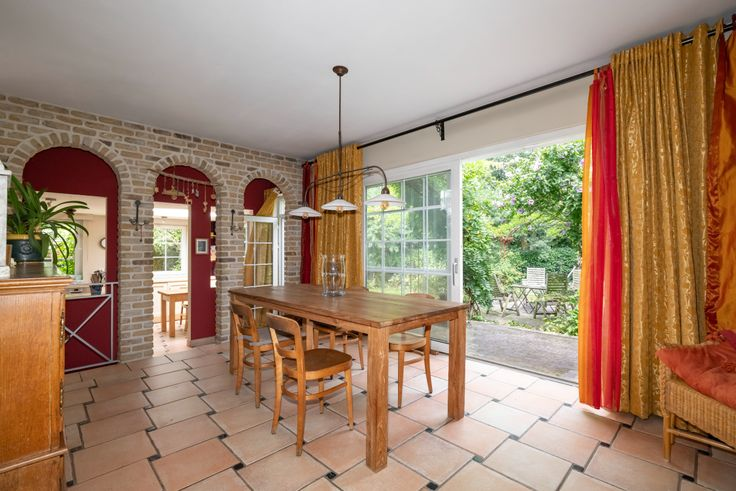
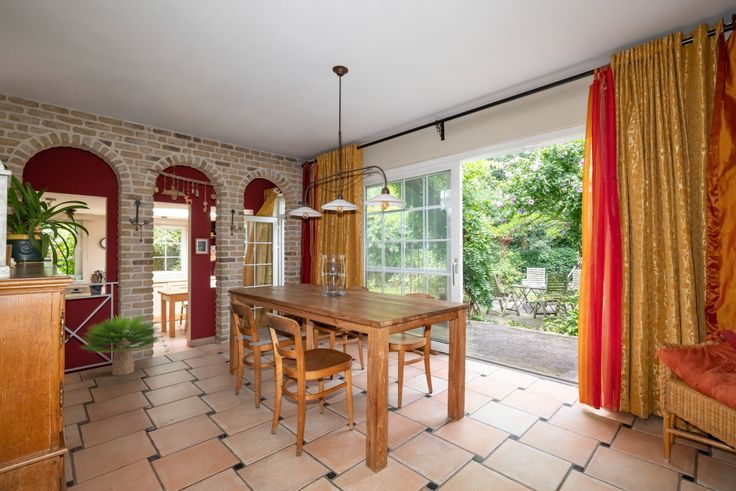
+ potted plant [79,311,162,376]
